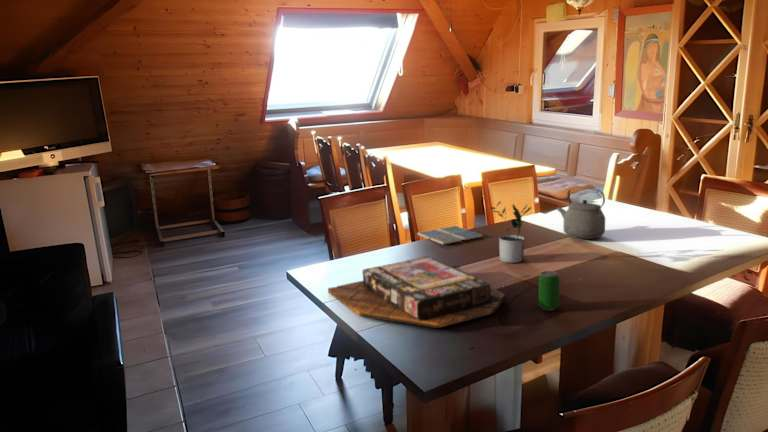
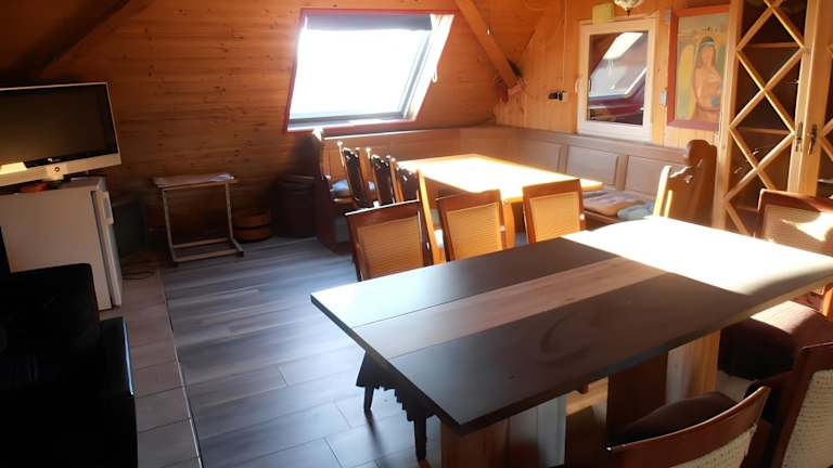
- tea kettle [556,187,606,240]
- potted plant [489,200,532,264]
- board game [327,255,507,329]
- drink coaster [416,225,483,246]
- beverage can [537,270,560,312]
